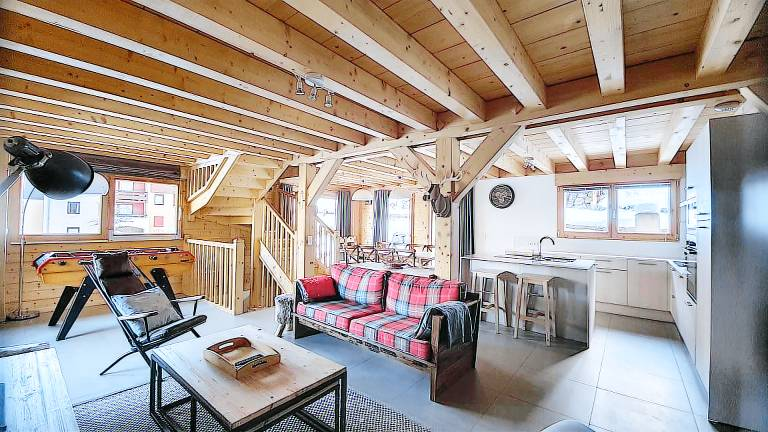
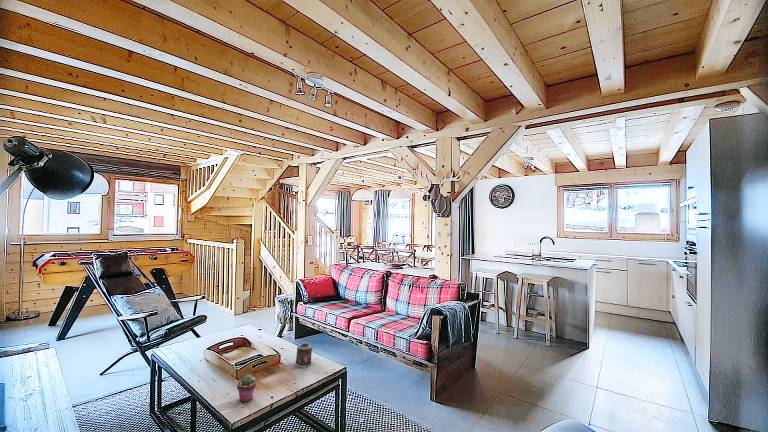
+ potted succulent [236,374,257,403]
+ candle [293,343,313,369]
